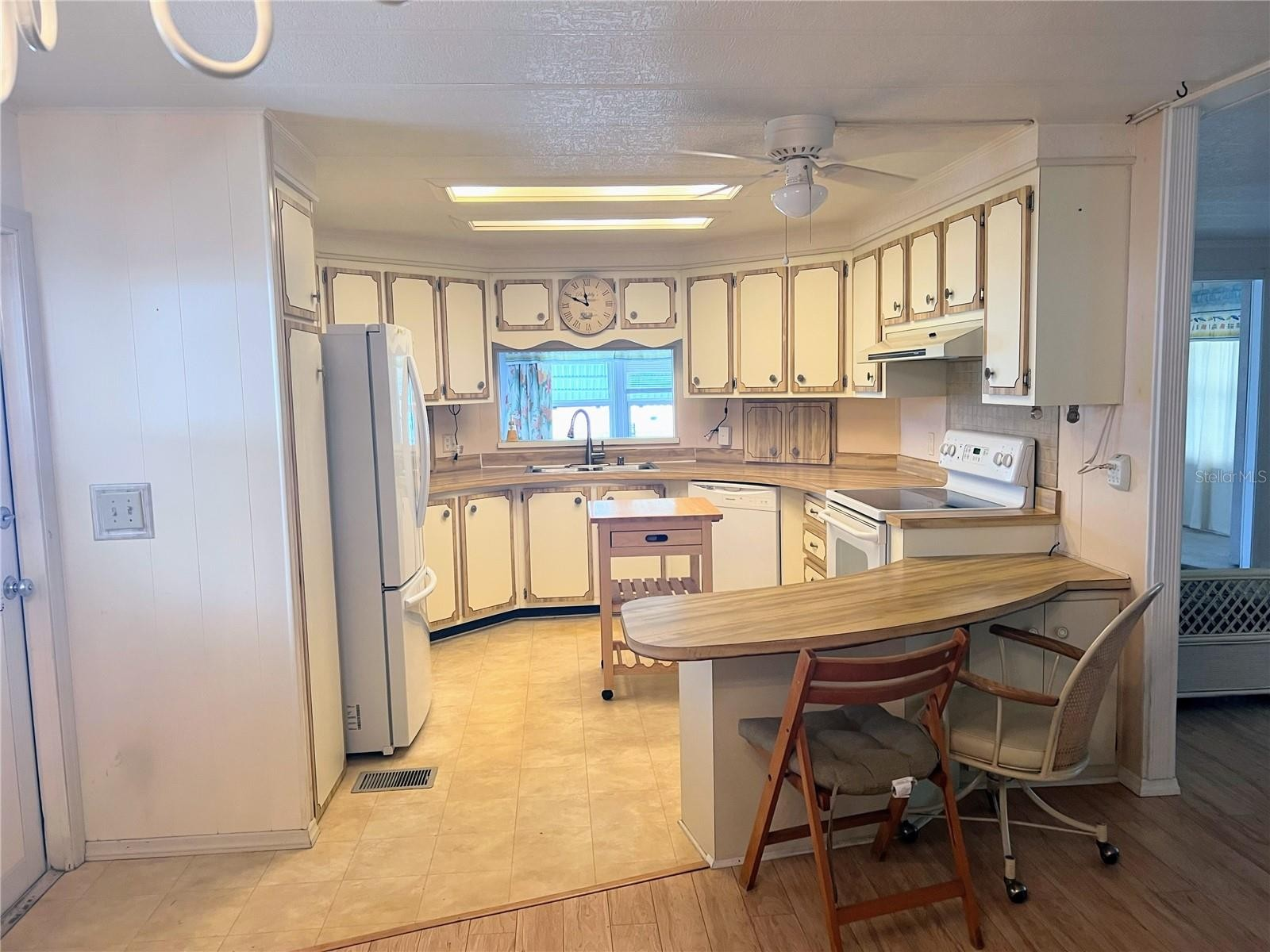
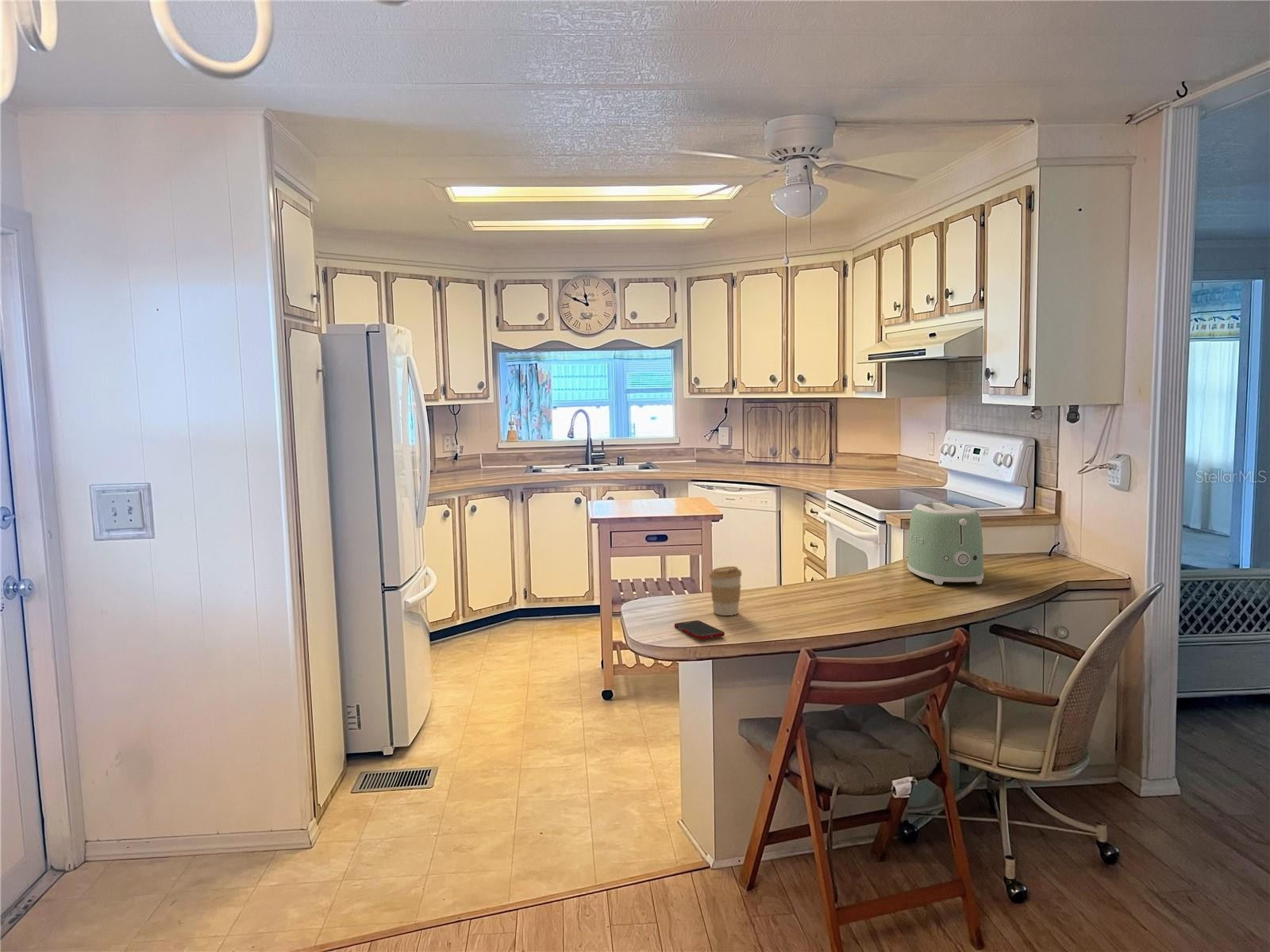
+ coffee cup [708,566,743,616]
+ cell phone [674,620,725,640]
+ toaster [906,502,984,585]
